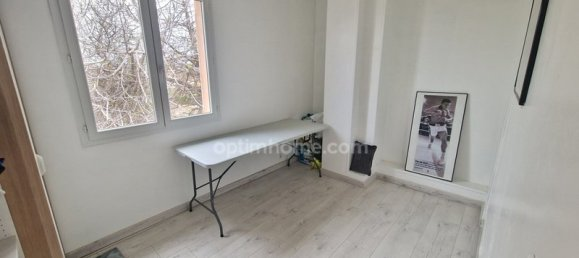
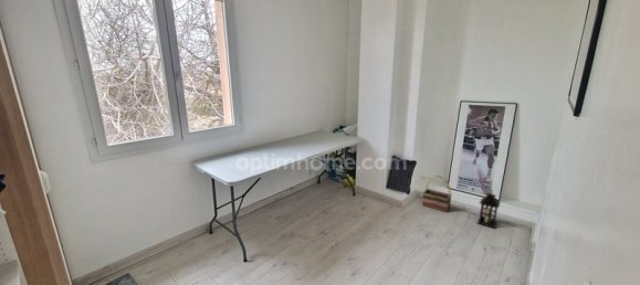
+ lantern [476,188,502,230]
+ basket [421,175,453,213]
